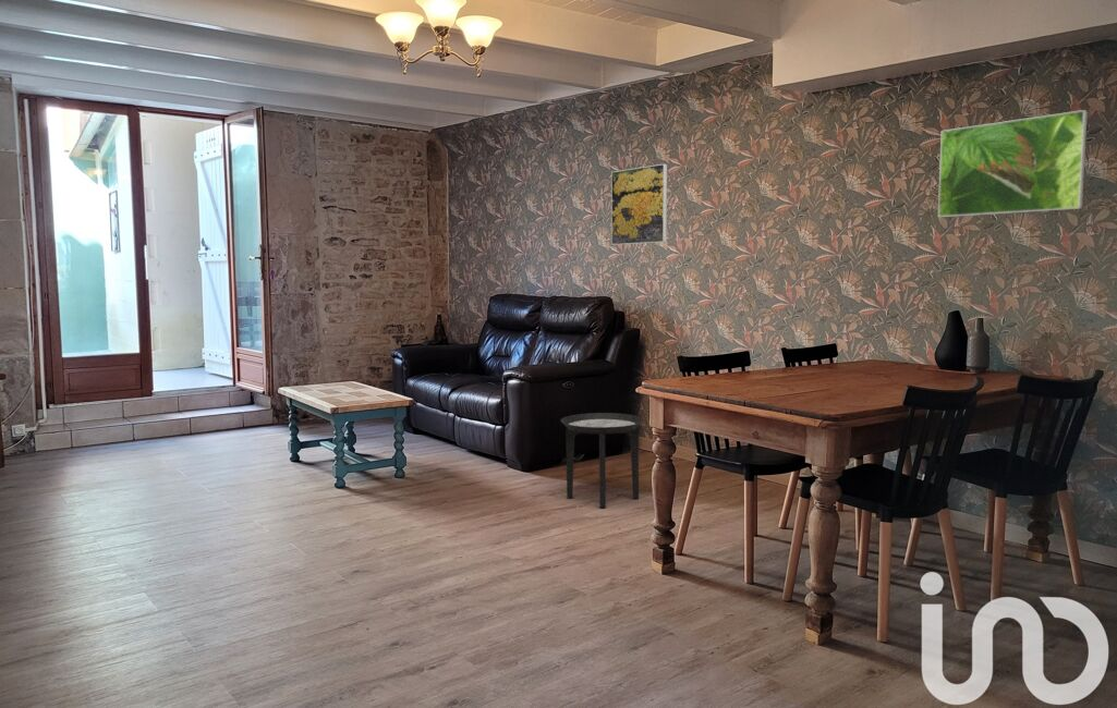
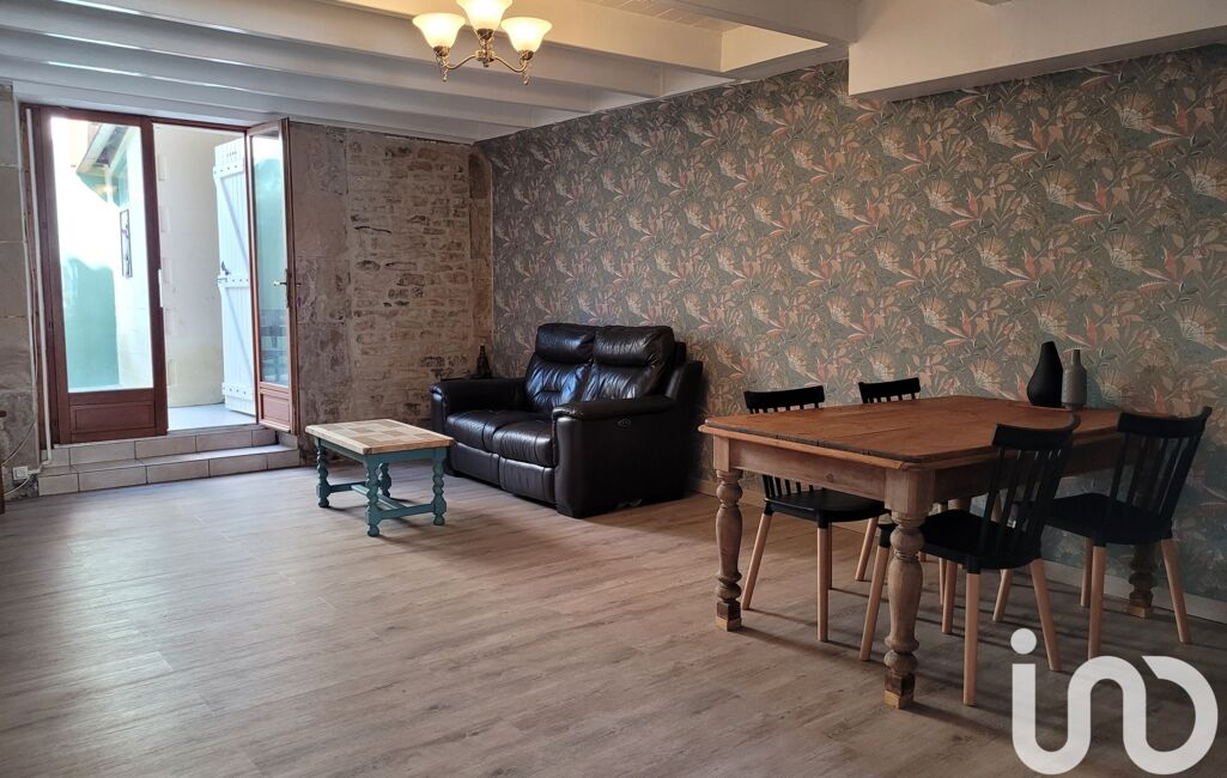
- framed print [937,109,1089,218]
- side table [559,412,645,509]
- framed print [610,163,668,246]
